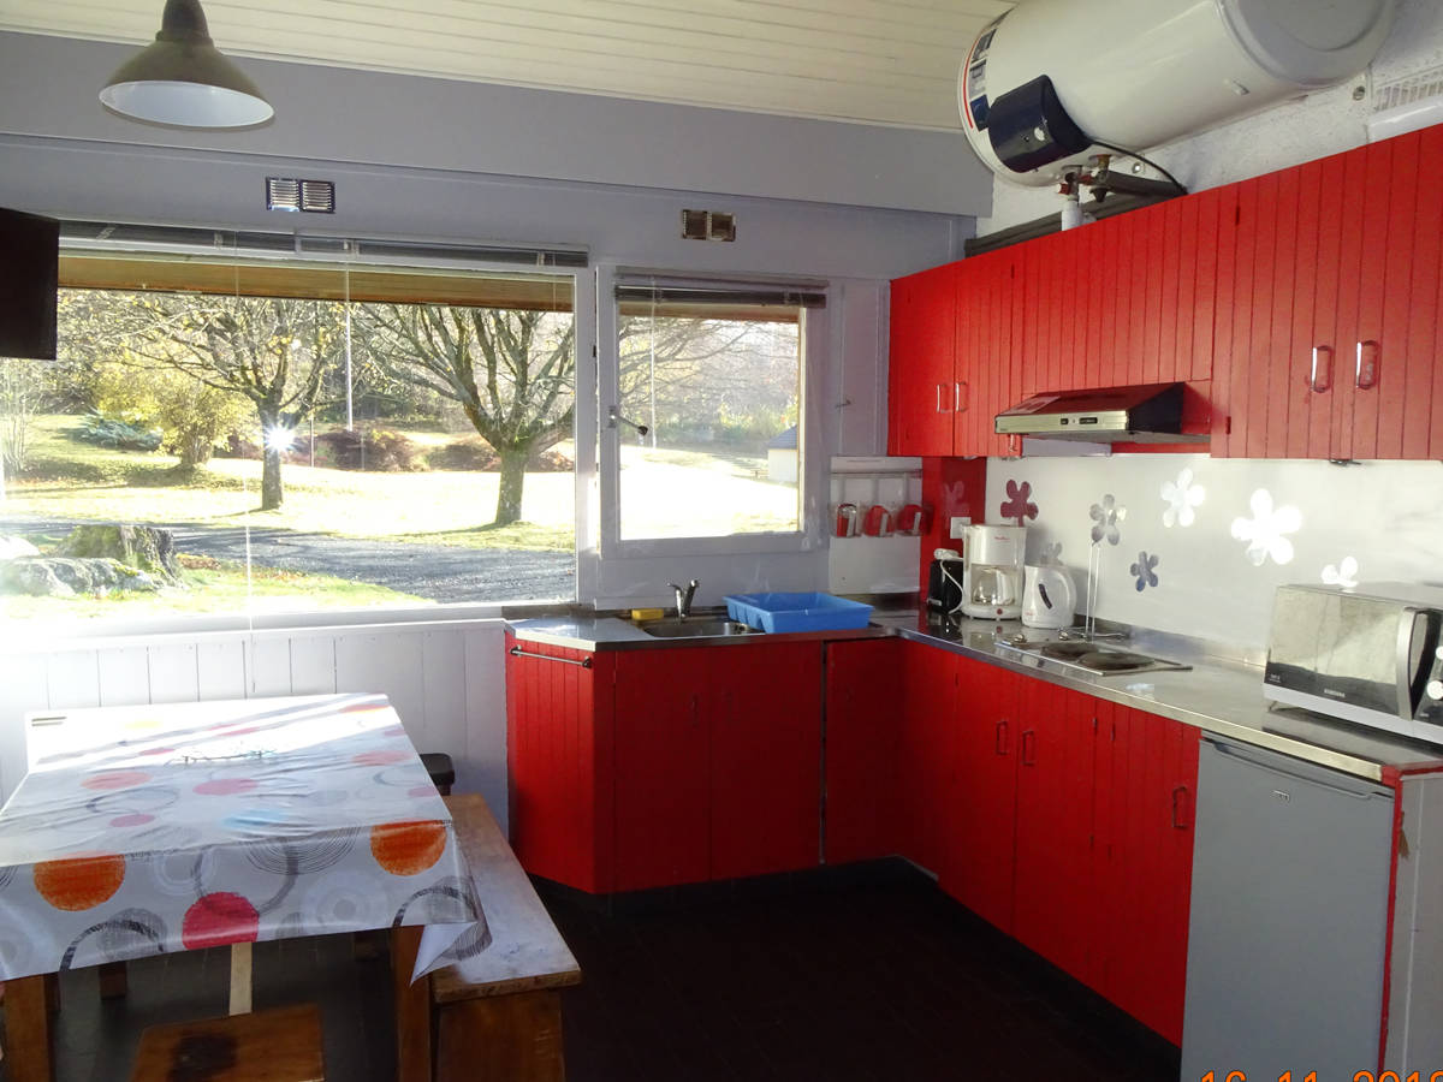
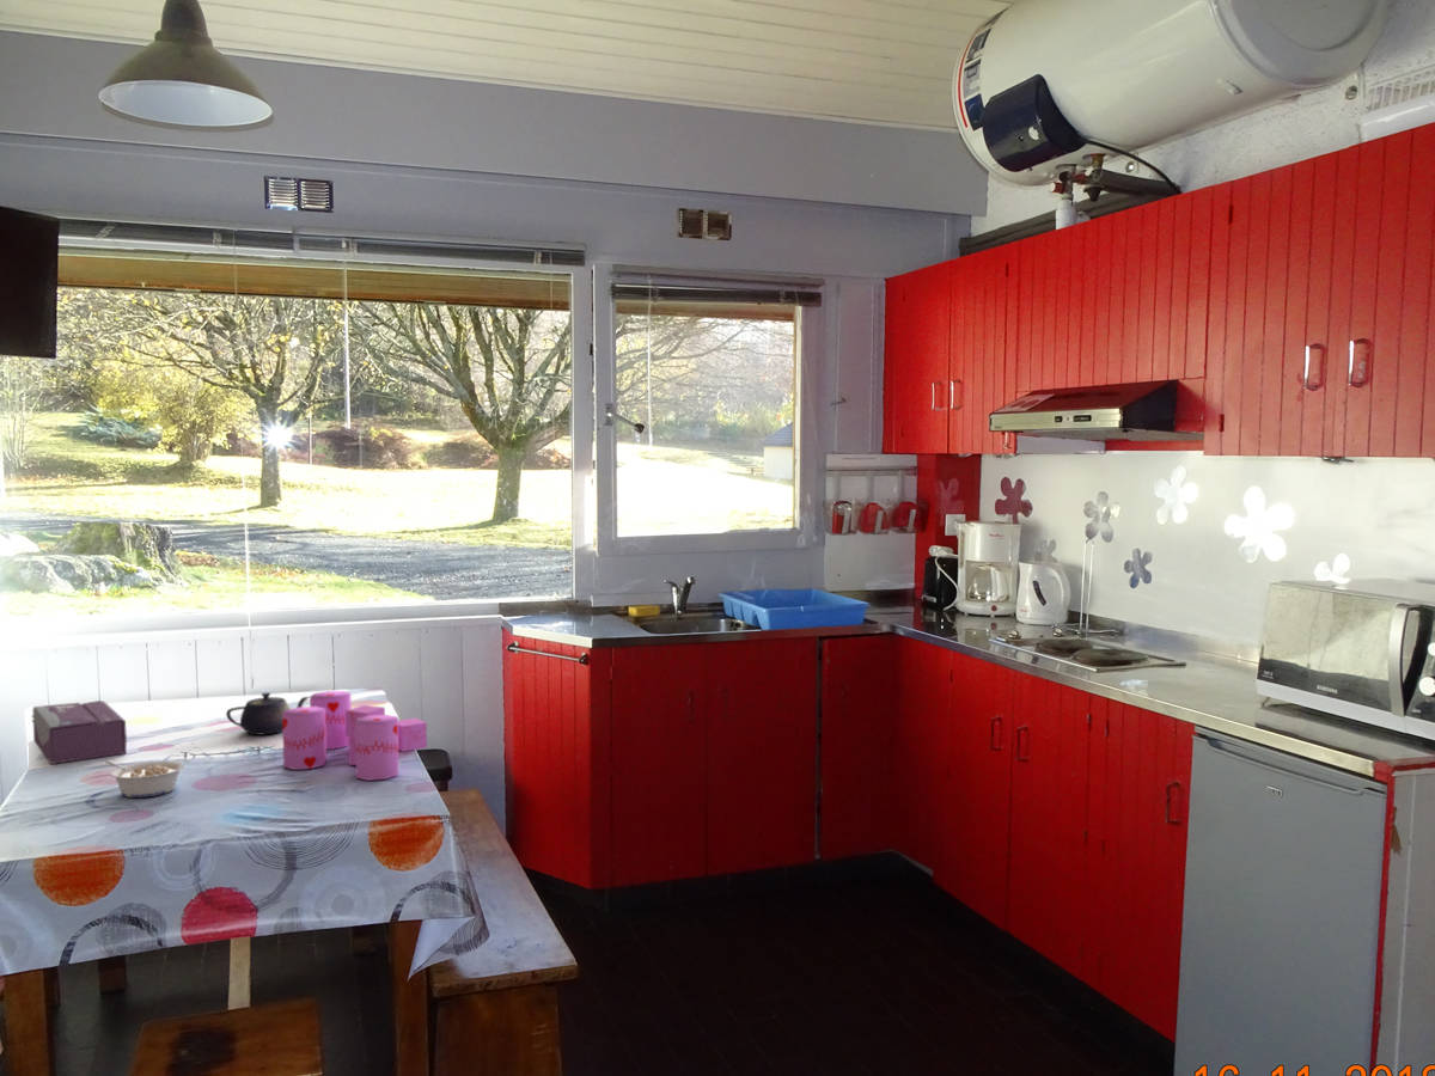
+ legume [105,759,185,799]
+ teapot [225,691,310,736]
+ tissue box [31,699,128,765]
+ candle [282,690,428,782]
